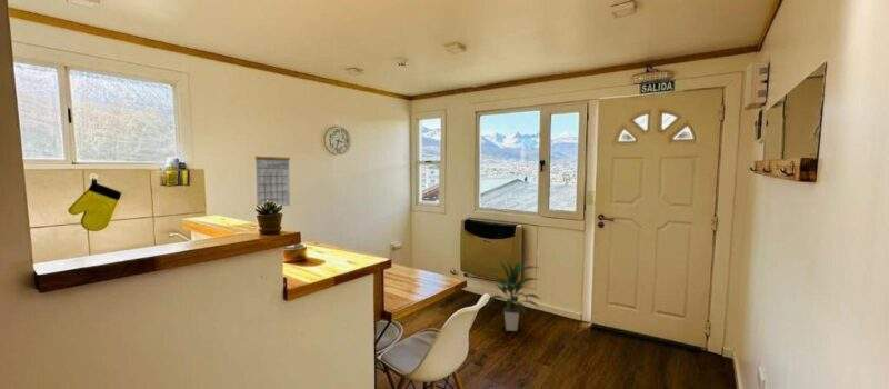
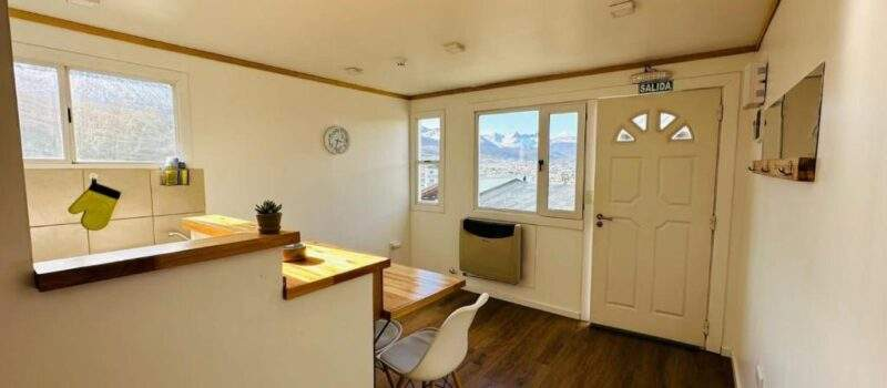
- calendar [254,144,291,208]
- indoor plant [486,258,541,332]
